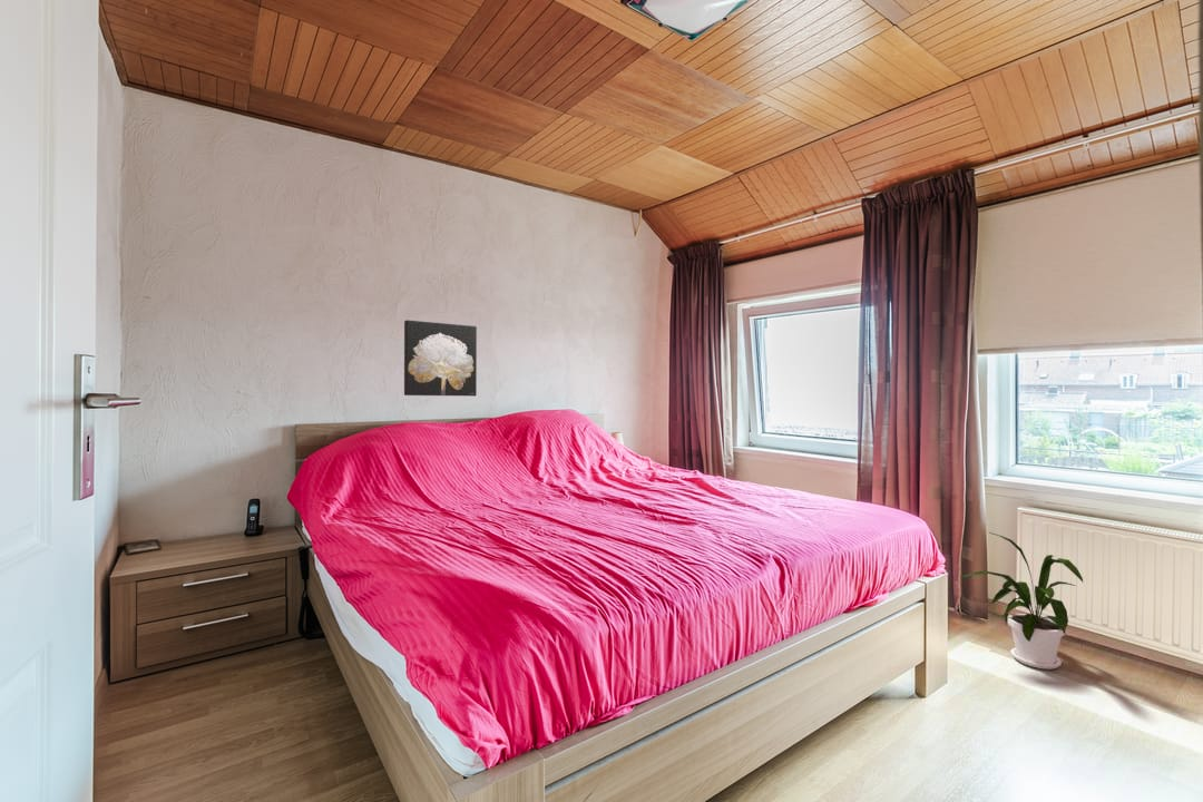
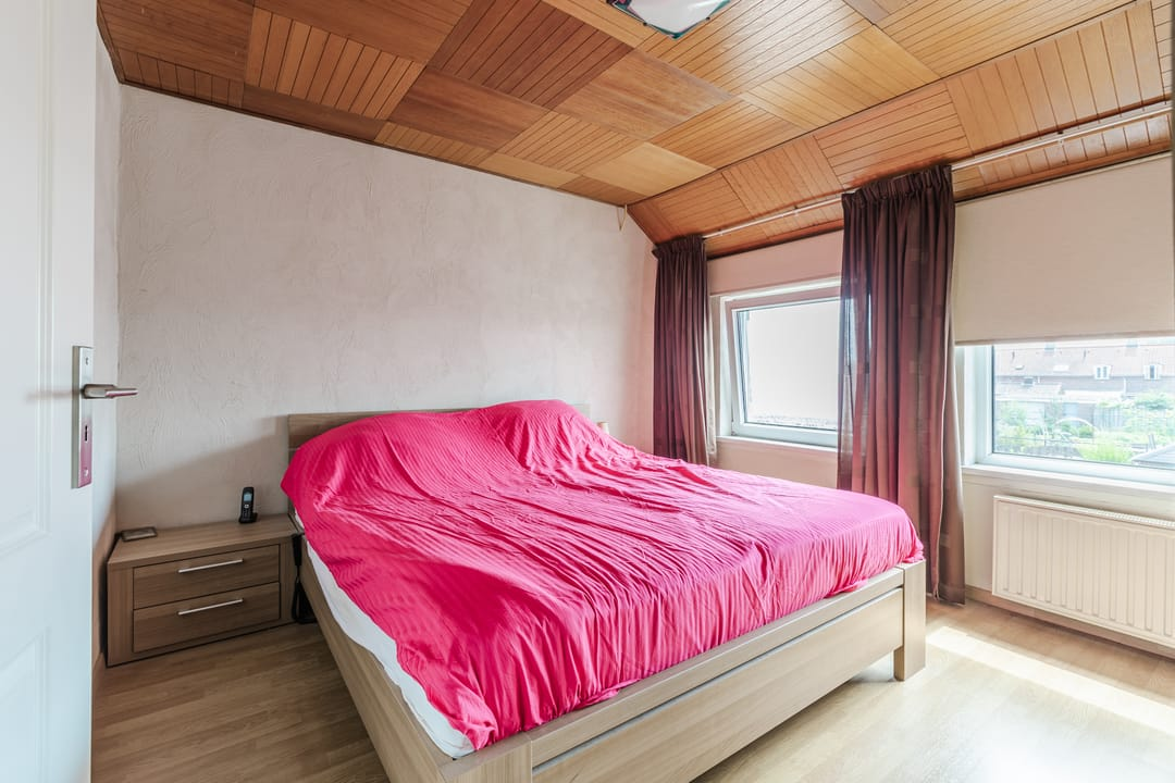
- house plant [960,531,1084,671]
- wall art [403,320,478,397]
